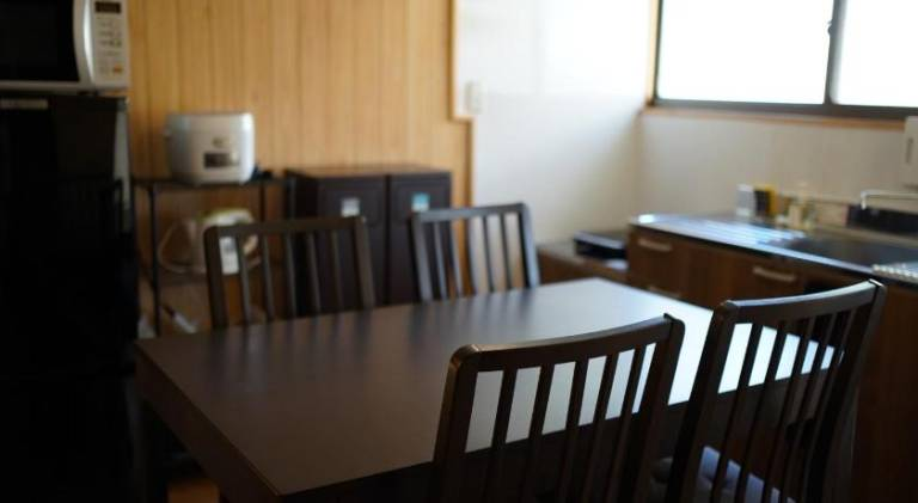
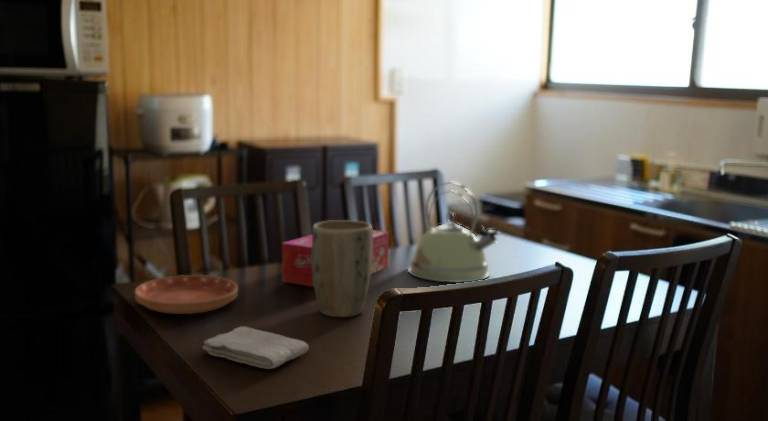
+ kettle [407,181,500,283]
+ washcloth [202,326,310,370]
+ plant pot [311,219,373,318]
+ tissue box [281,229,390,288]
+ saucer [134,274,239,315]
